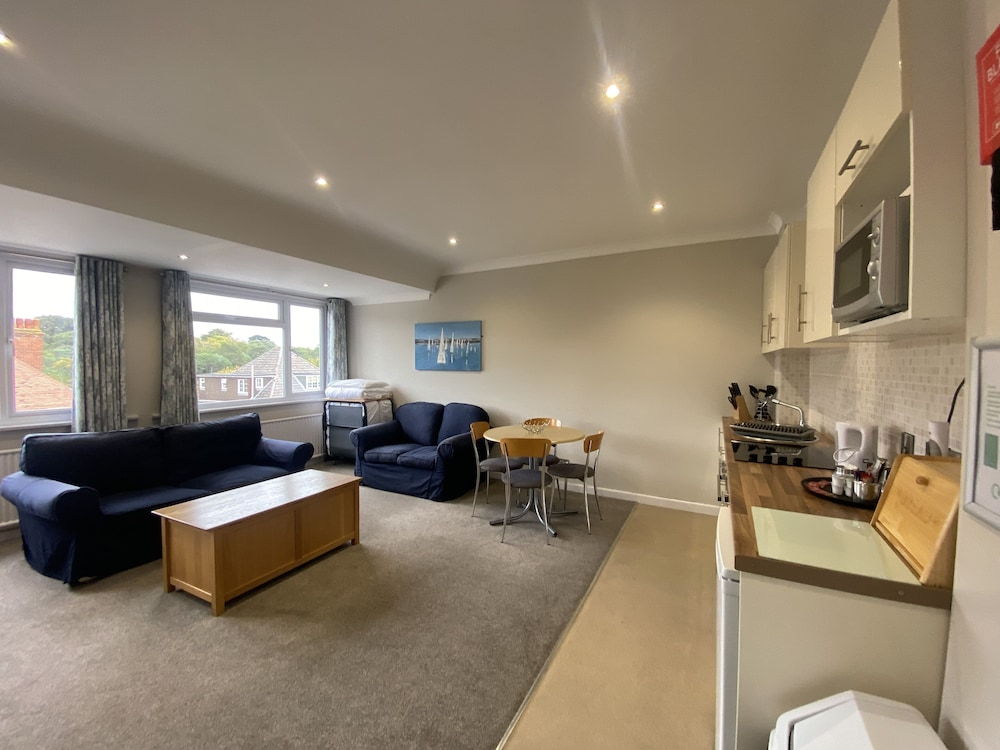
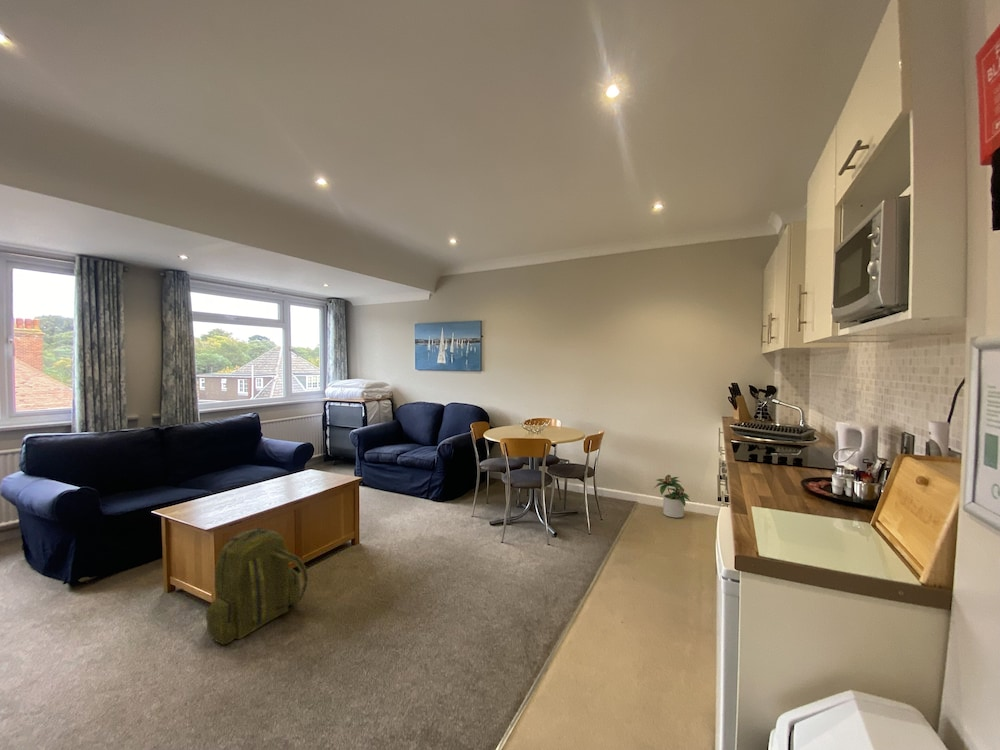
+ backpack [205,527,309,645]
+ potted plant [652,474,691,519]
